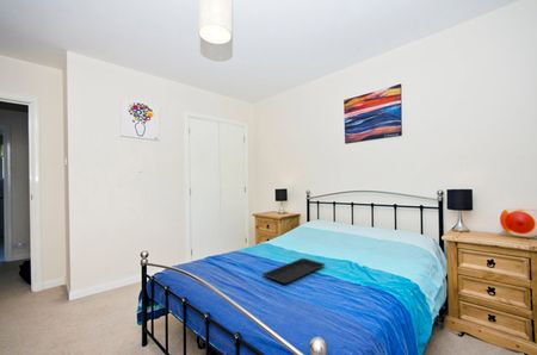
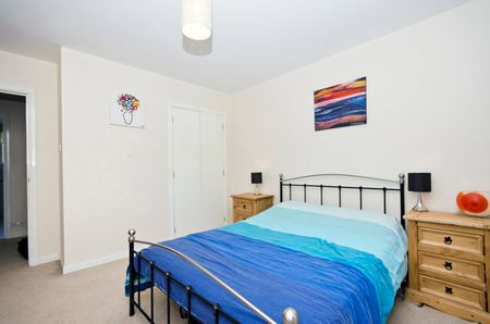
- serving tray [261,257,326,285]
